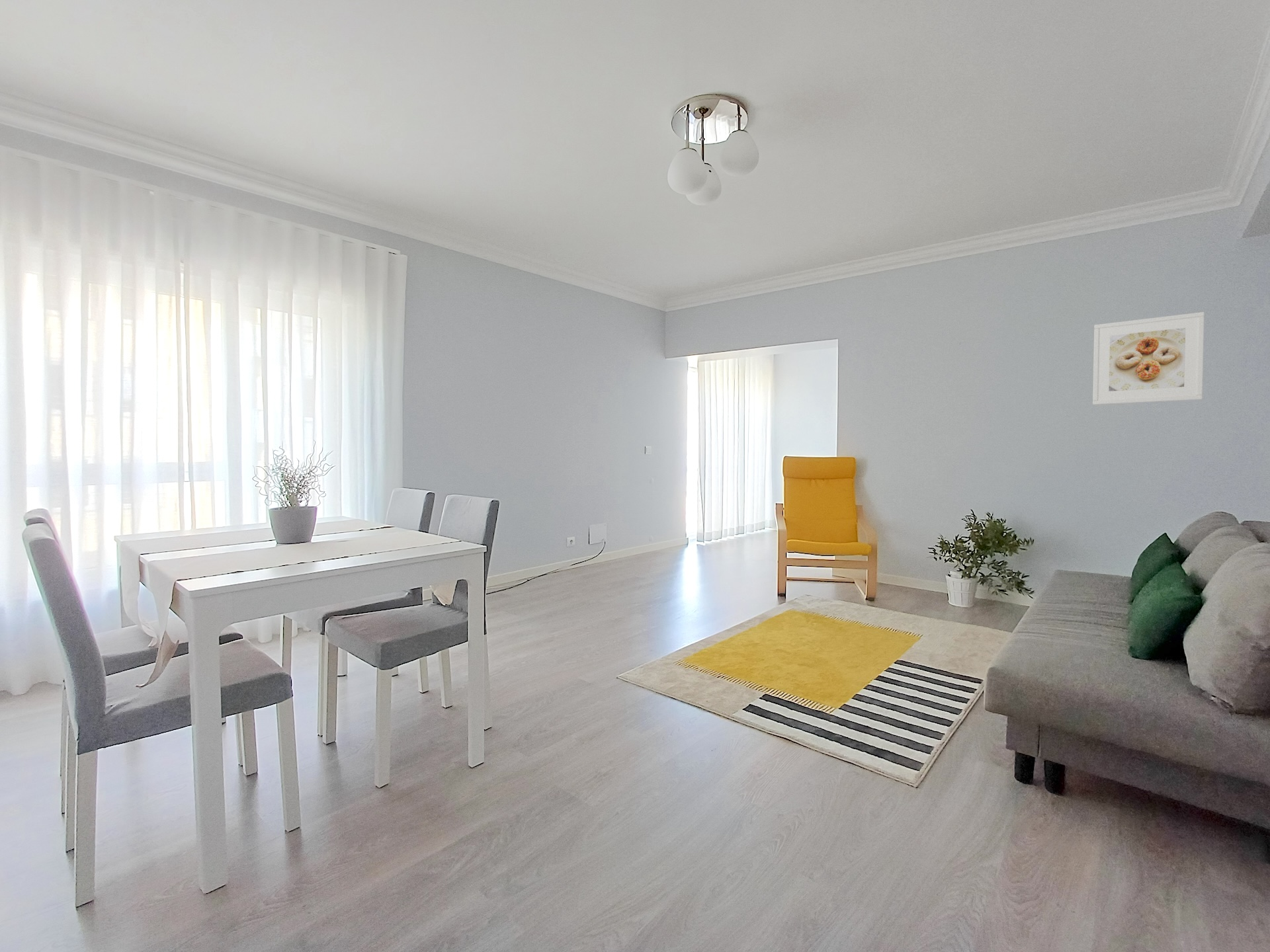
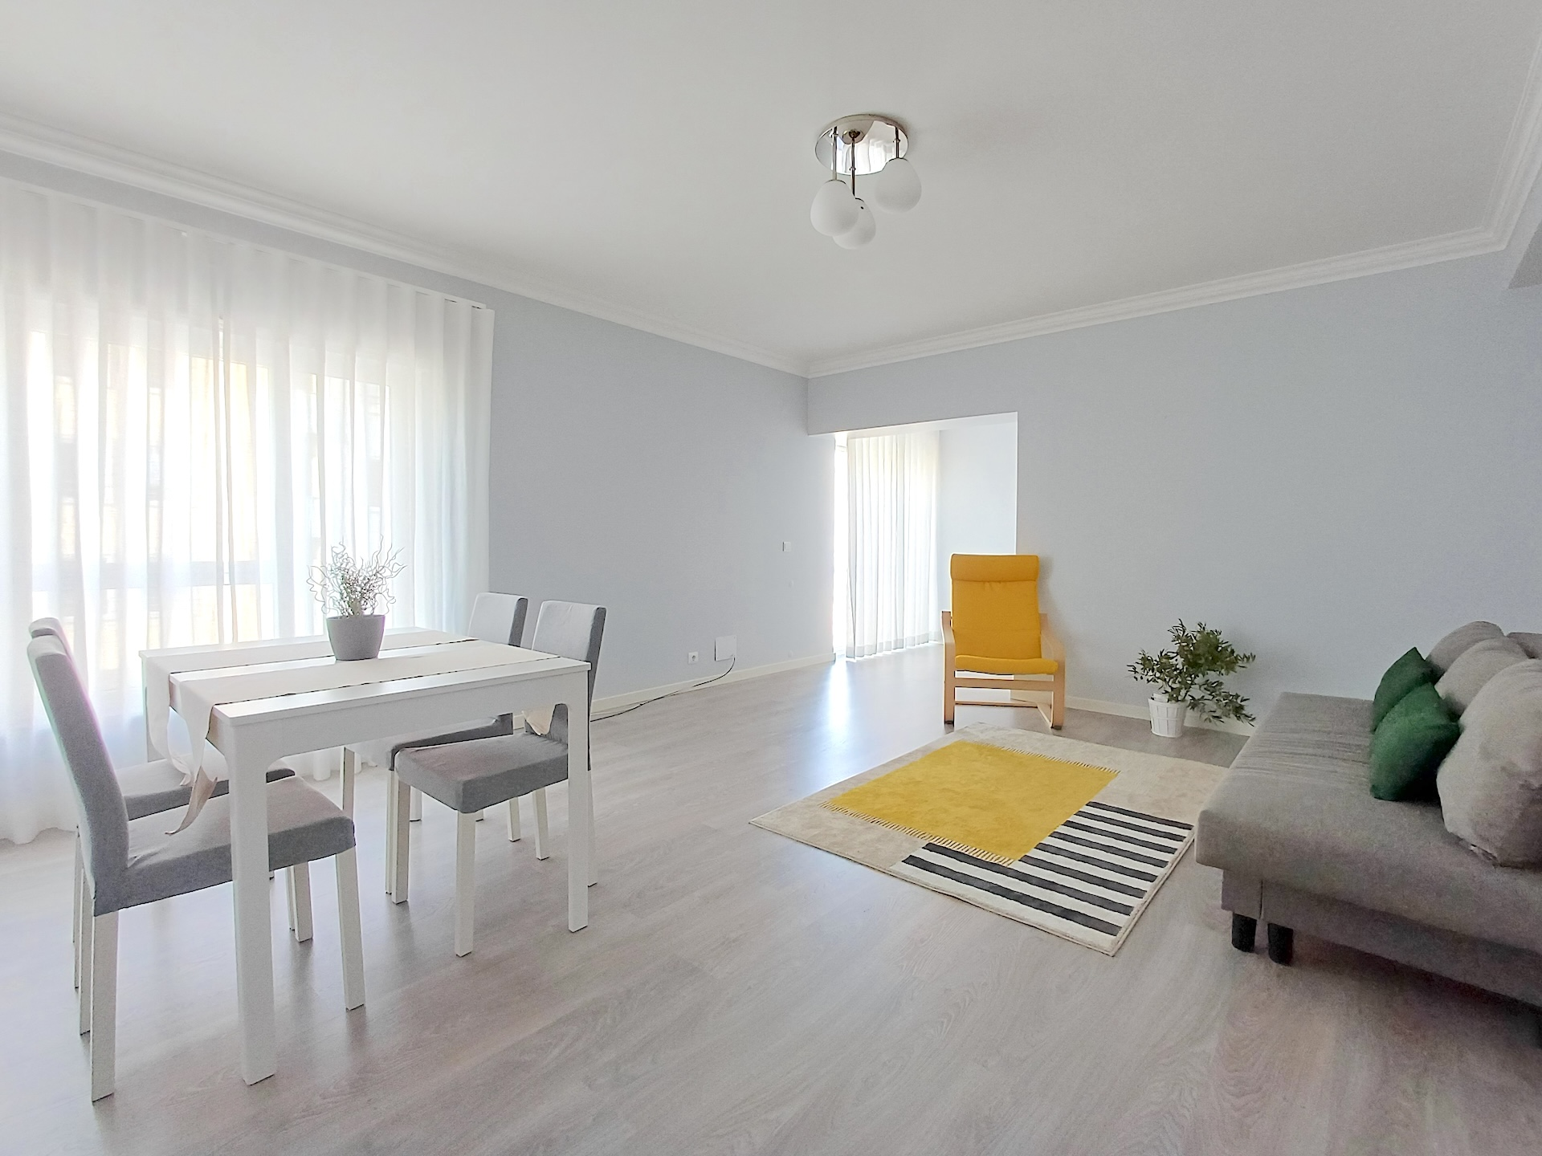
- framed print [1092,311,1205,405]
